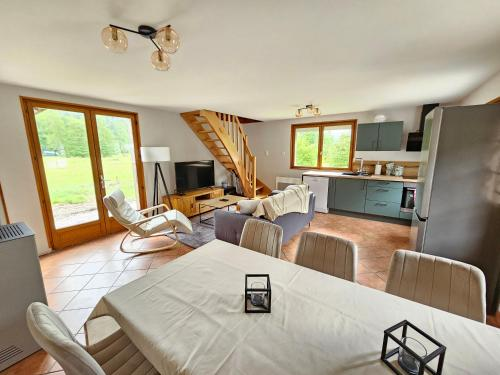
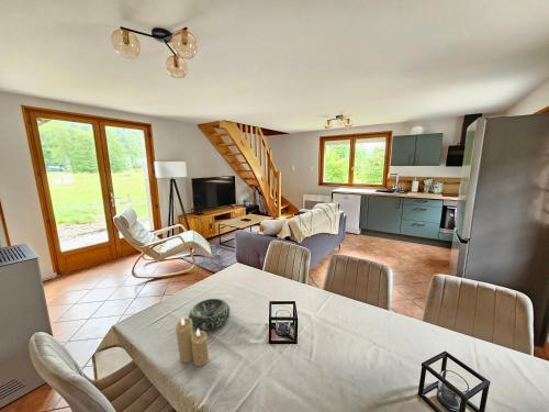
+ decorative bowl [188,298,231,331]
+ candle [175,316,210,367]
